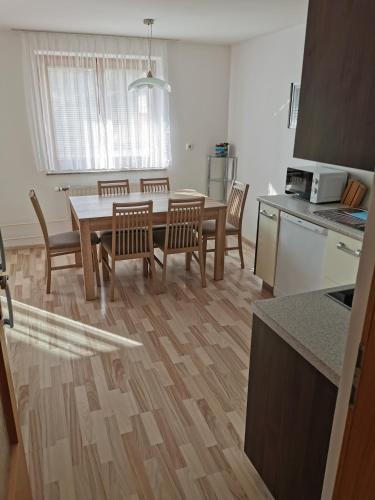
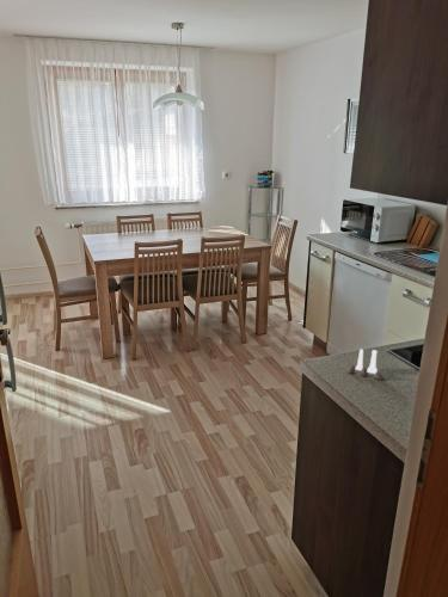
+ salt and pepper shaker set [346,347,385,381]
